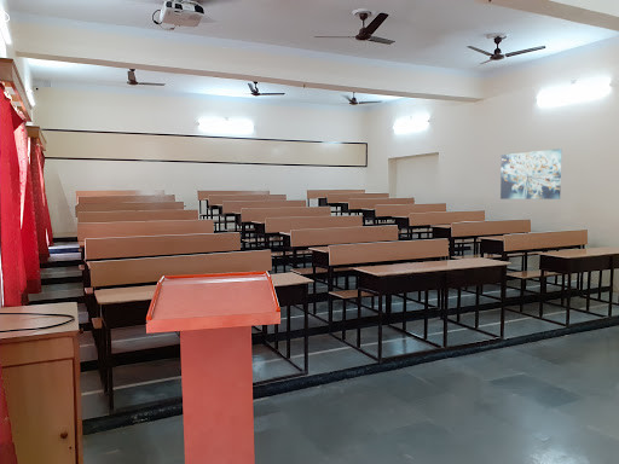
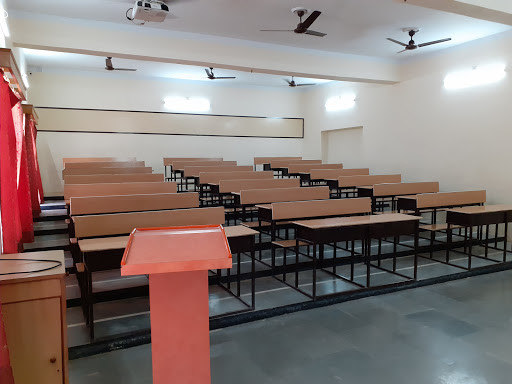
- wall art [499,147,562,201]
